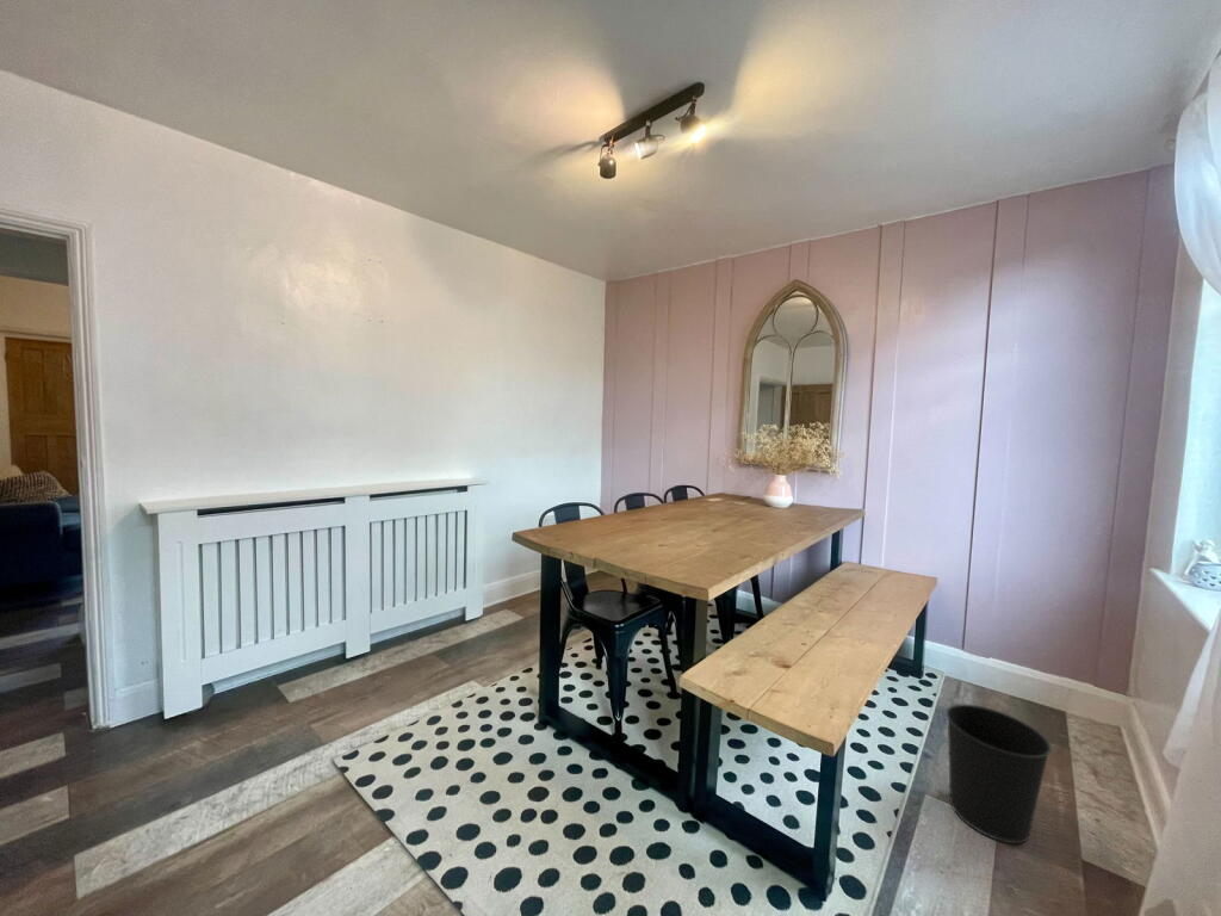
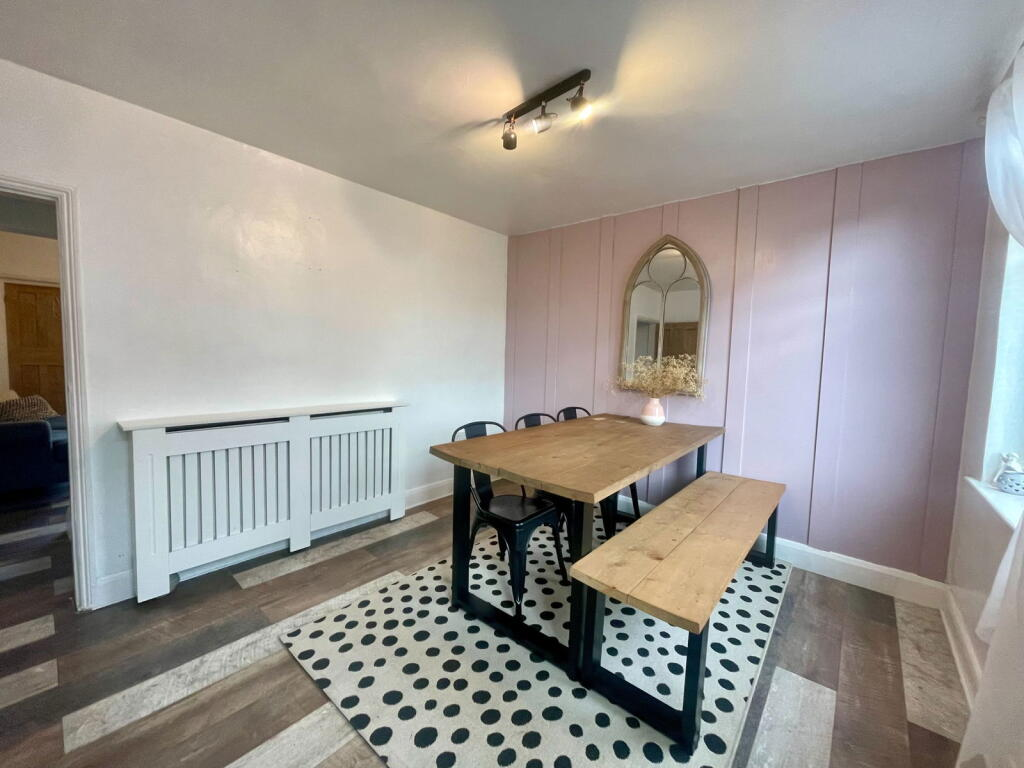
- wastebasket [944,704,1053,844]
